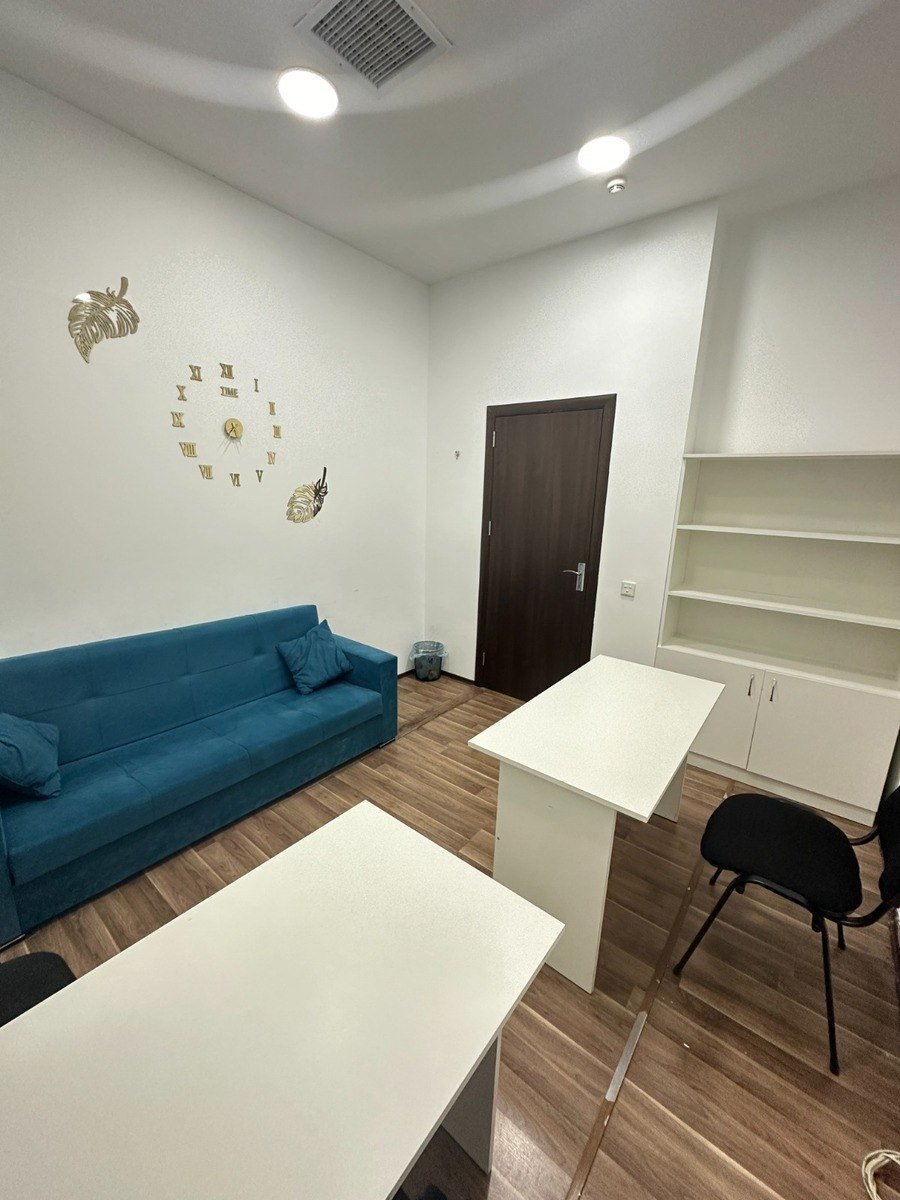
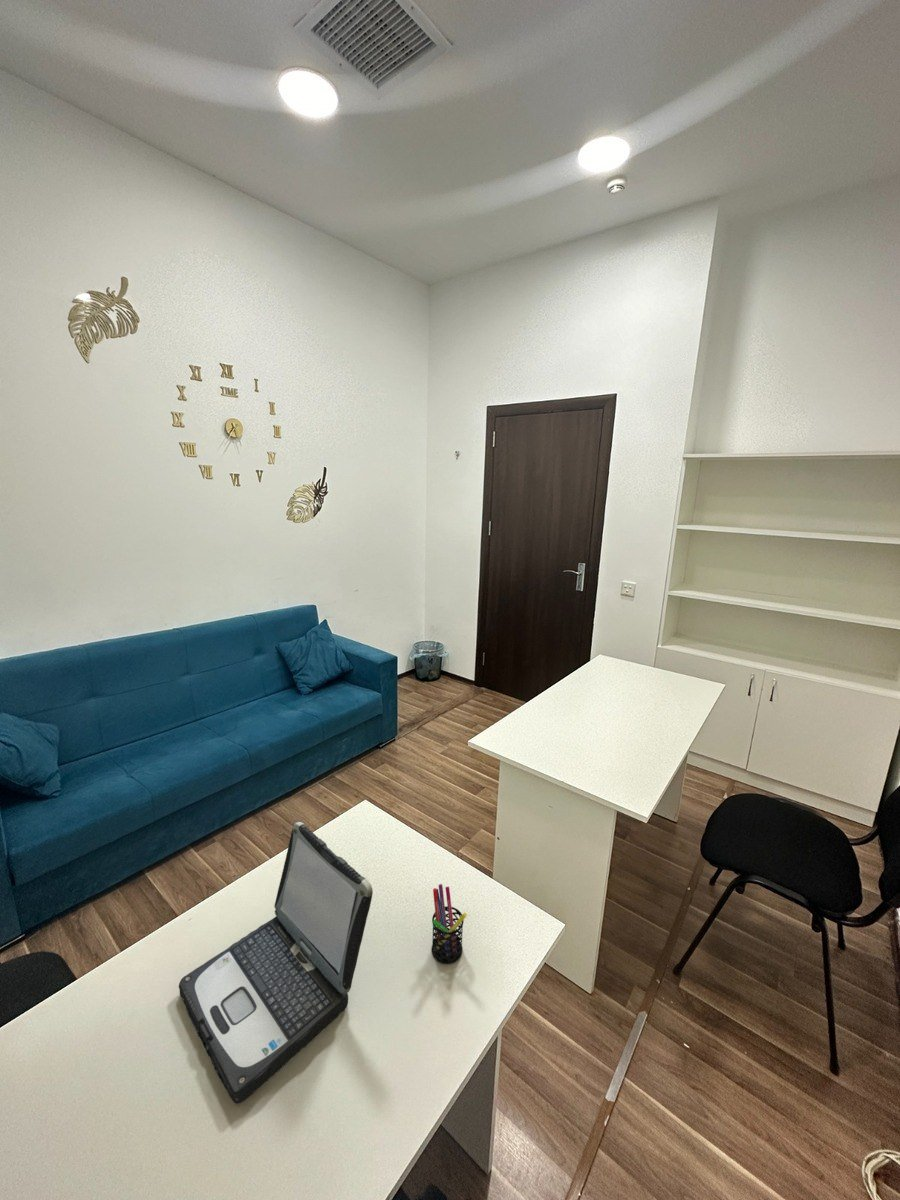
+ laptop [178,821,374,1104]
+ pen holder [431,883,468,965]
